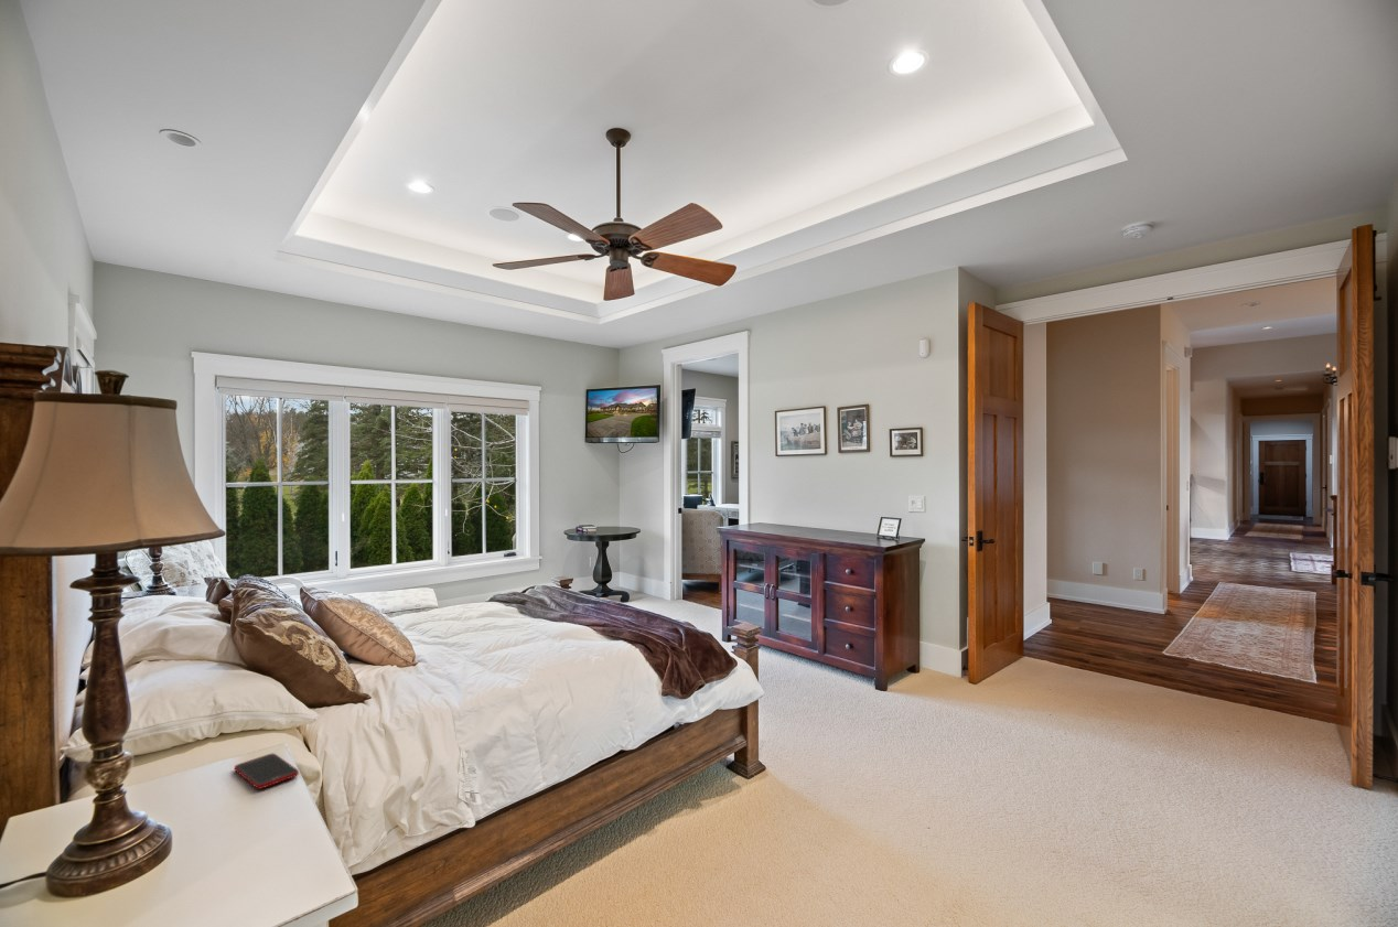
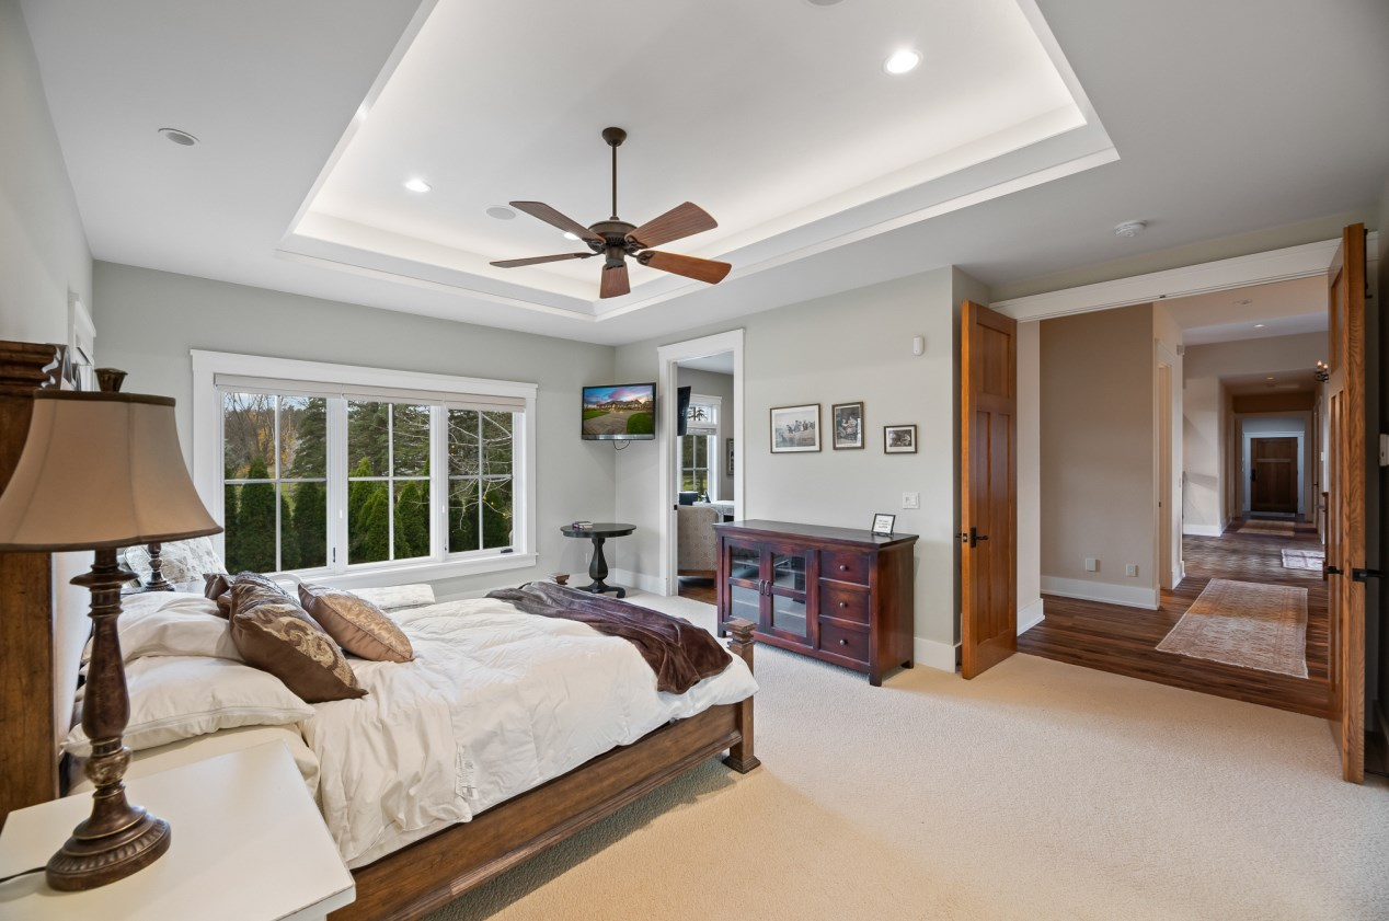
- cell phone [234,753,300,790]
